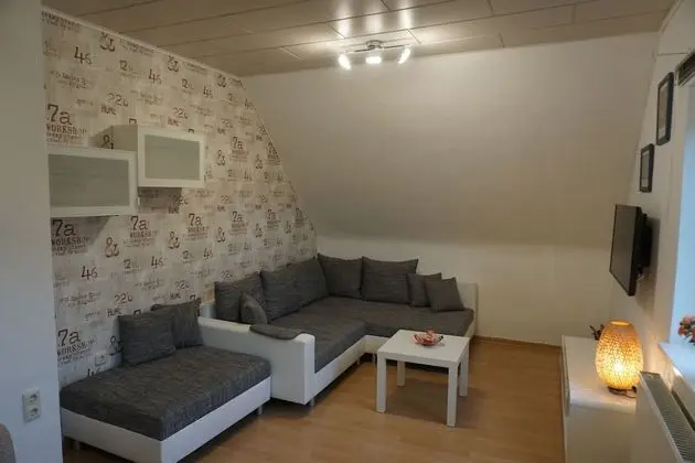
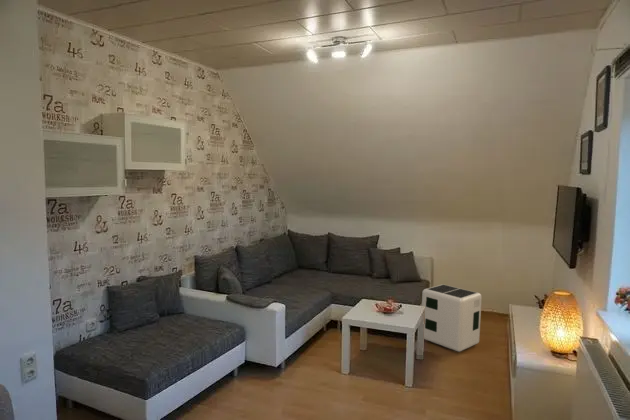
+ air purifier [421,283,483,353]
